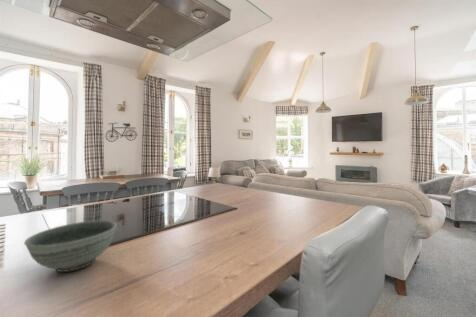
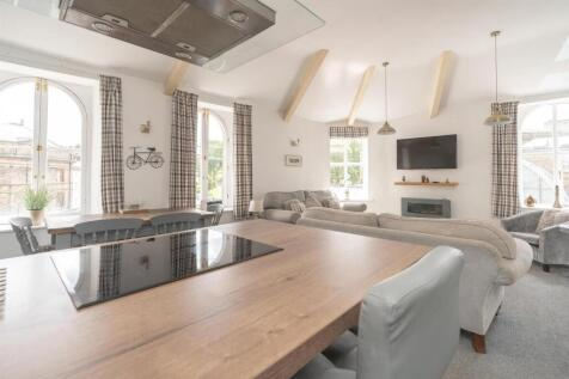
- bowl [23,219,118,273]
